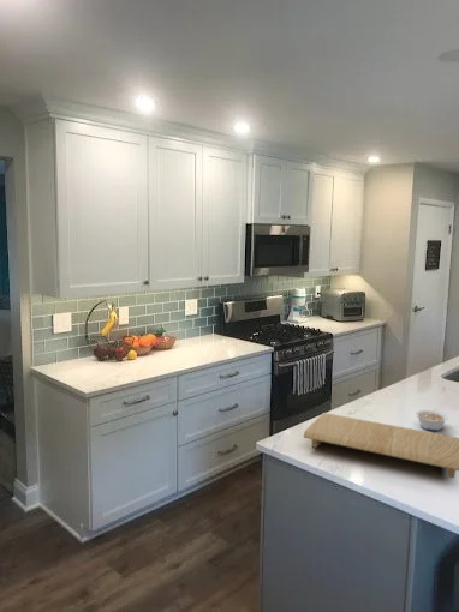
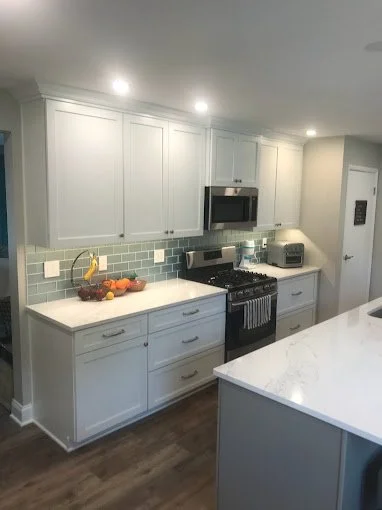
- legume [415,409,449,432]
- cutting board [302,412,459,479]
